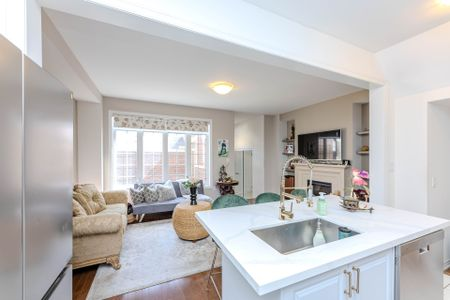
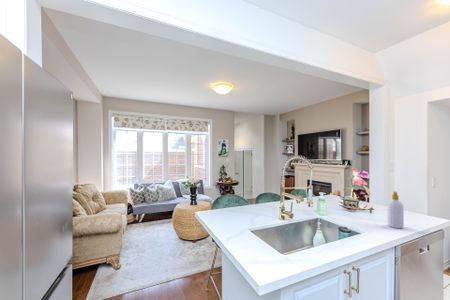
+ soap bottle [386,190,405,229]
